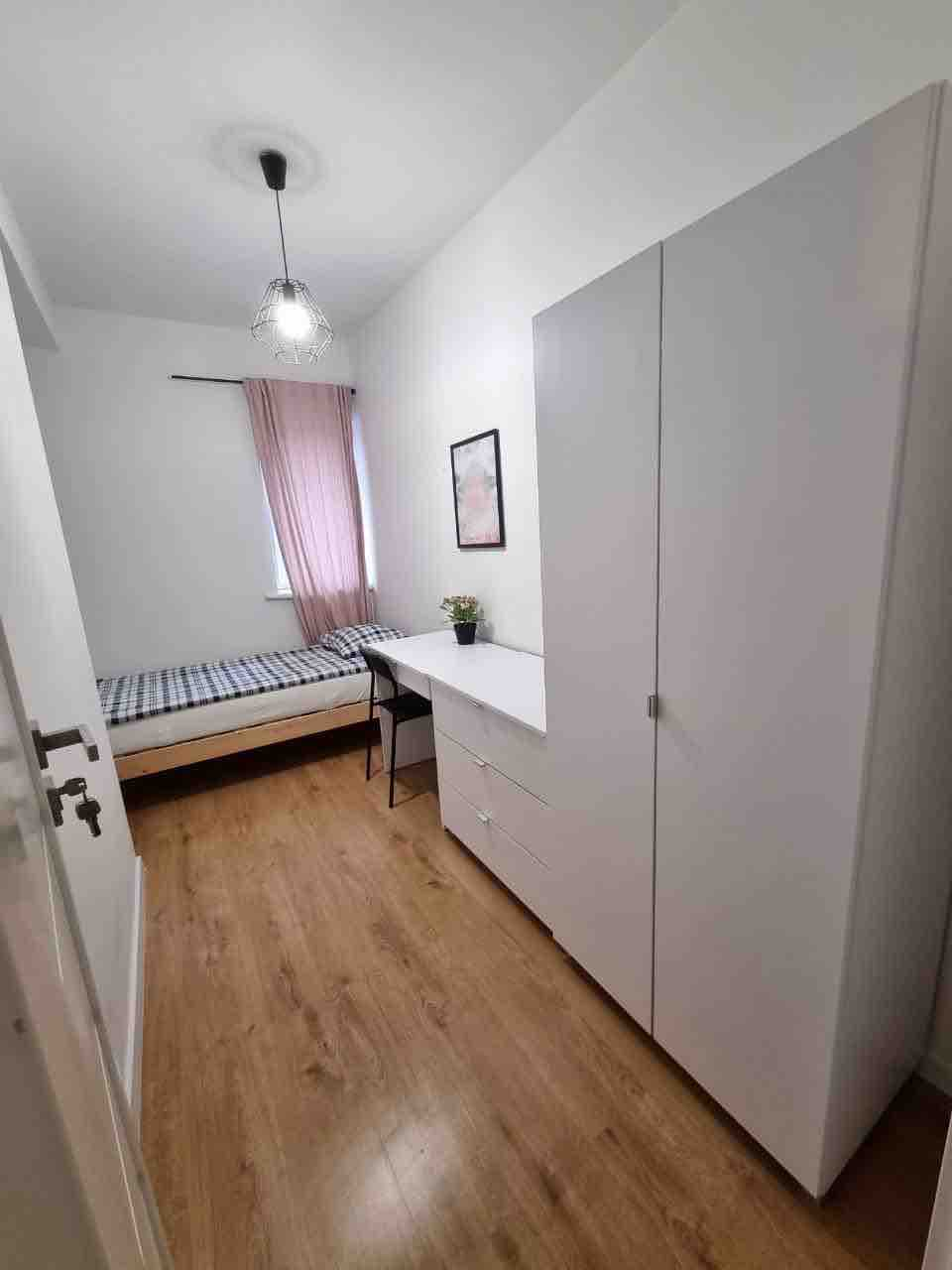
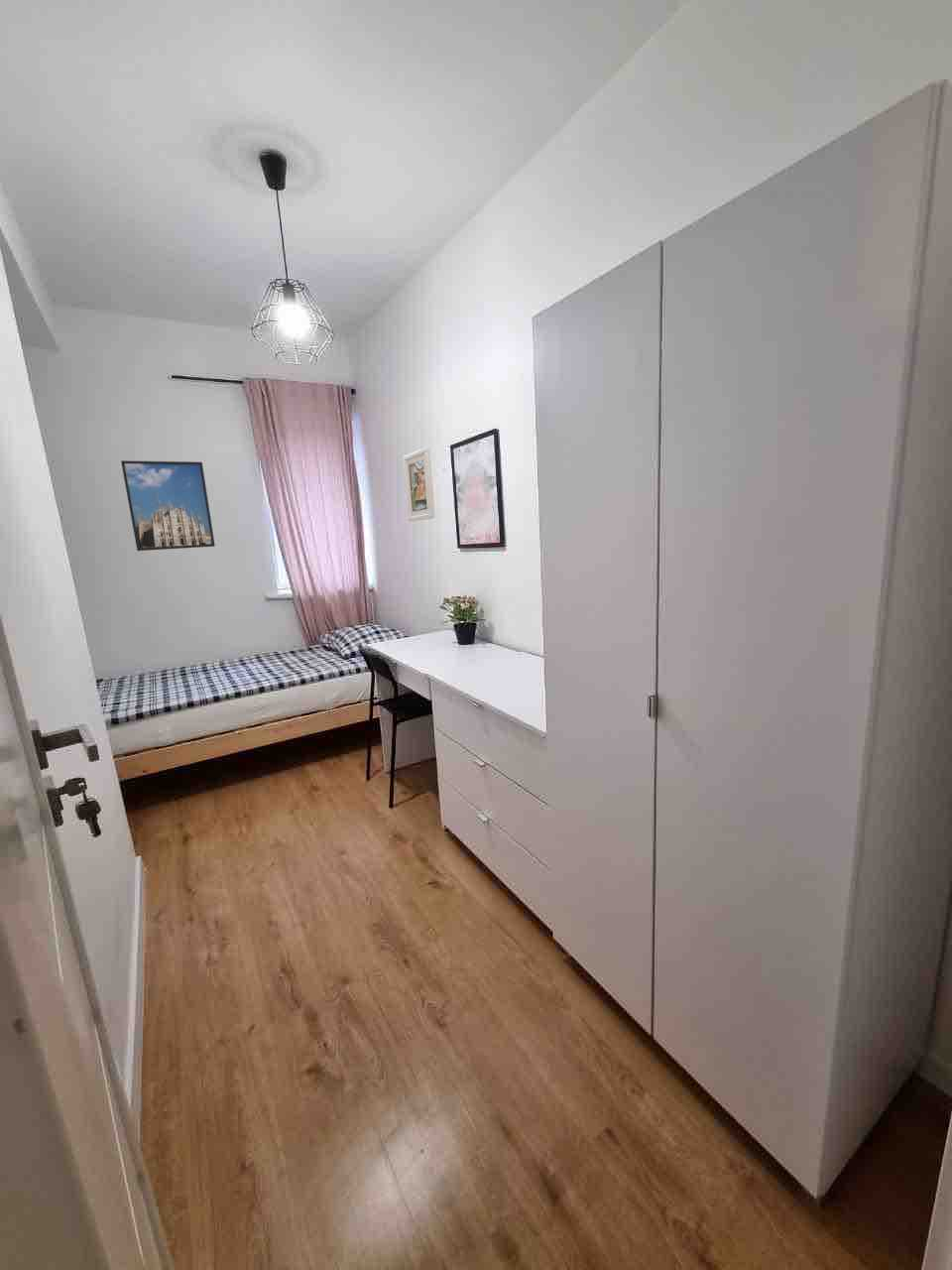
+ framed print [120,459,216,552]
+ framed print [403,446,435,522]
